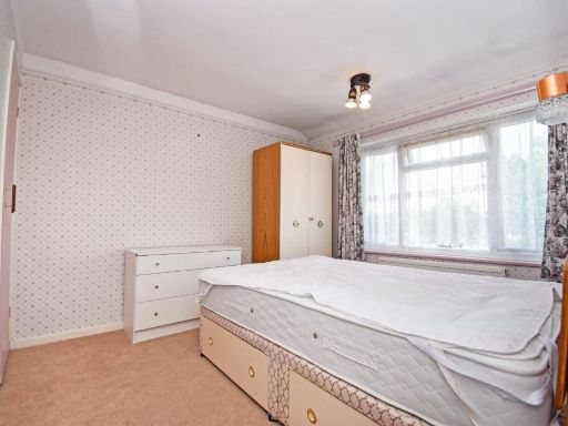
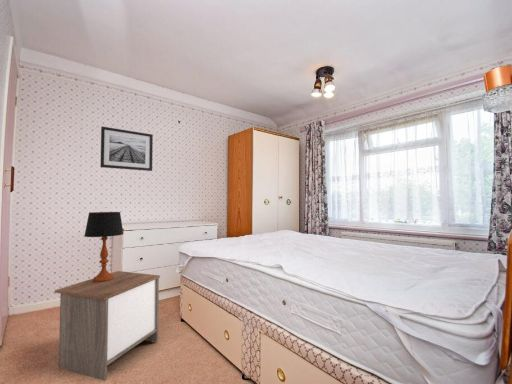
+ table lamp [84,211,125,282]
+ nightstand [54,270,161,382]
+ wall art [99,126,154,172]
